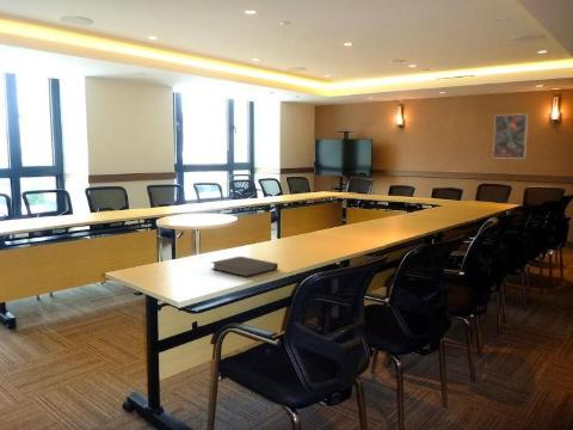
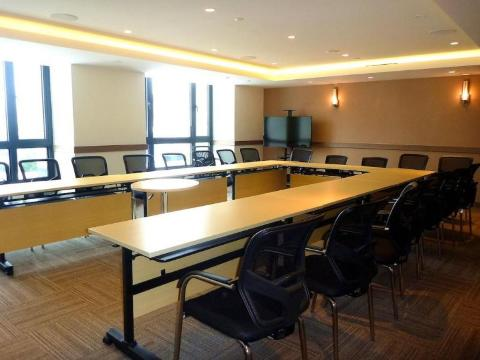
- notebook [210,256,279,278]
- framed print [492,112,529,159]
